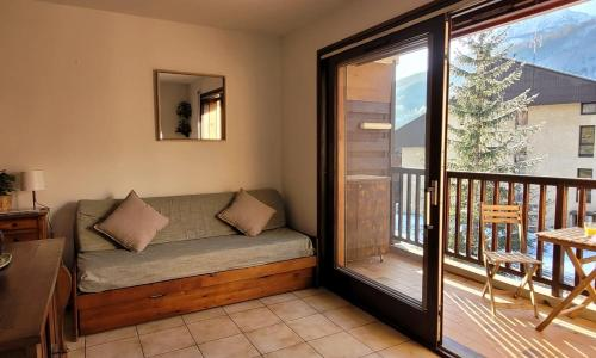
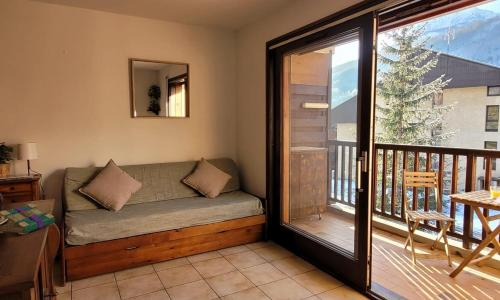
+ book [0,203,56,235]
